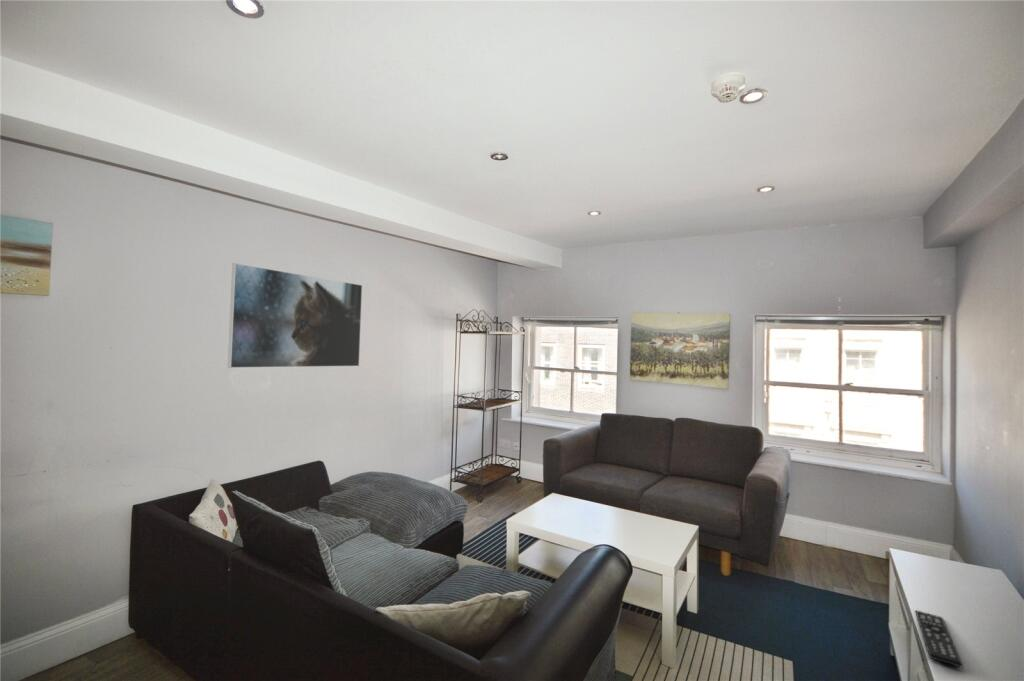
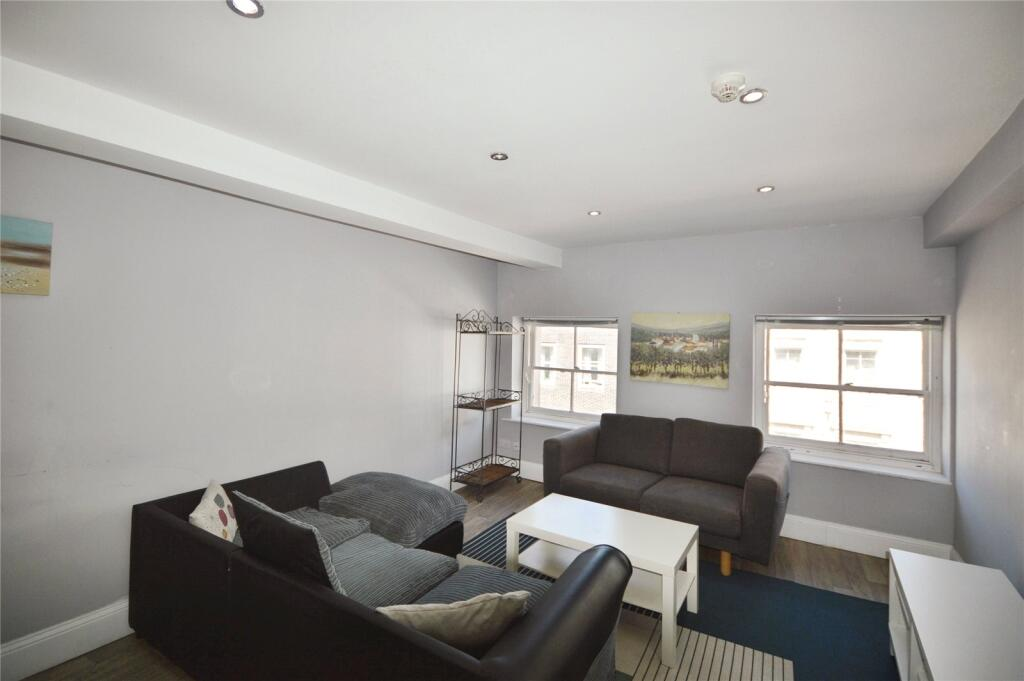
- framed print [227,262,363,369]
- remote control [914,609,963,669]
